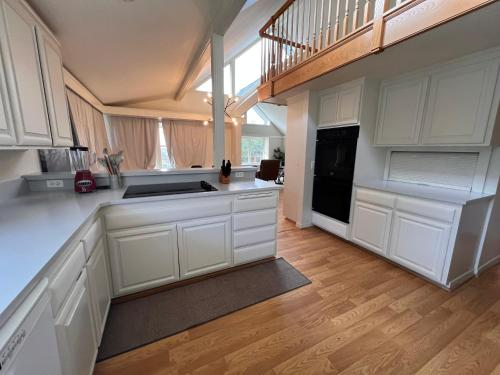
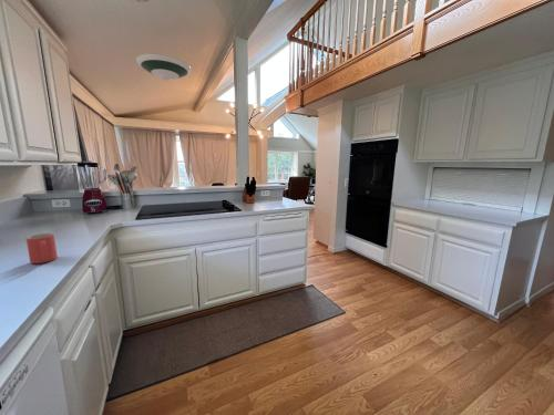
+ mug [25,232,59,264]
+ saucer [135,52,193,81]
